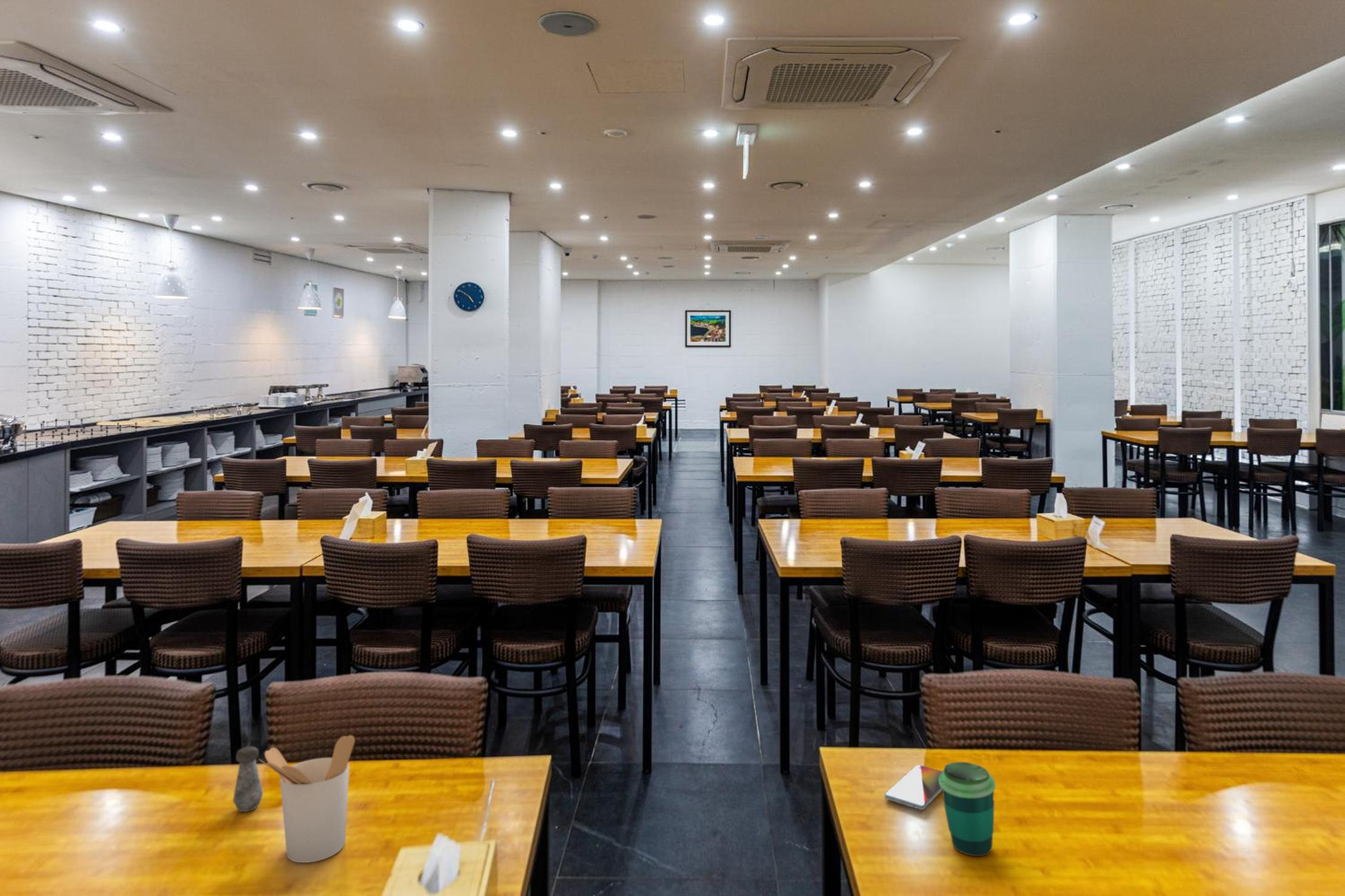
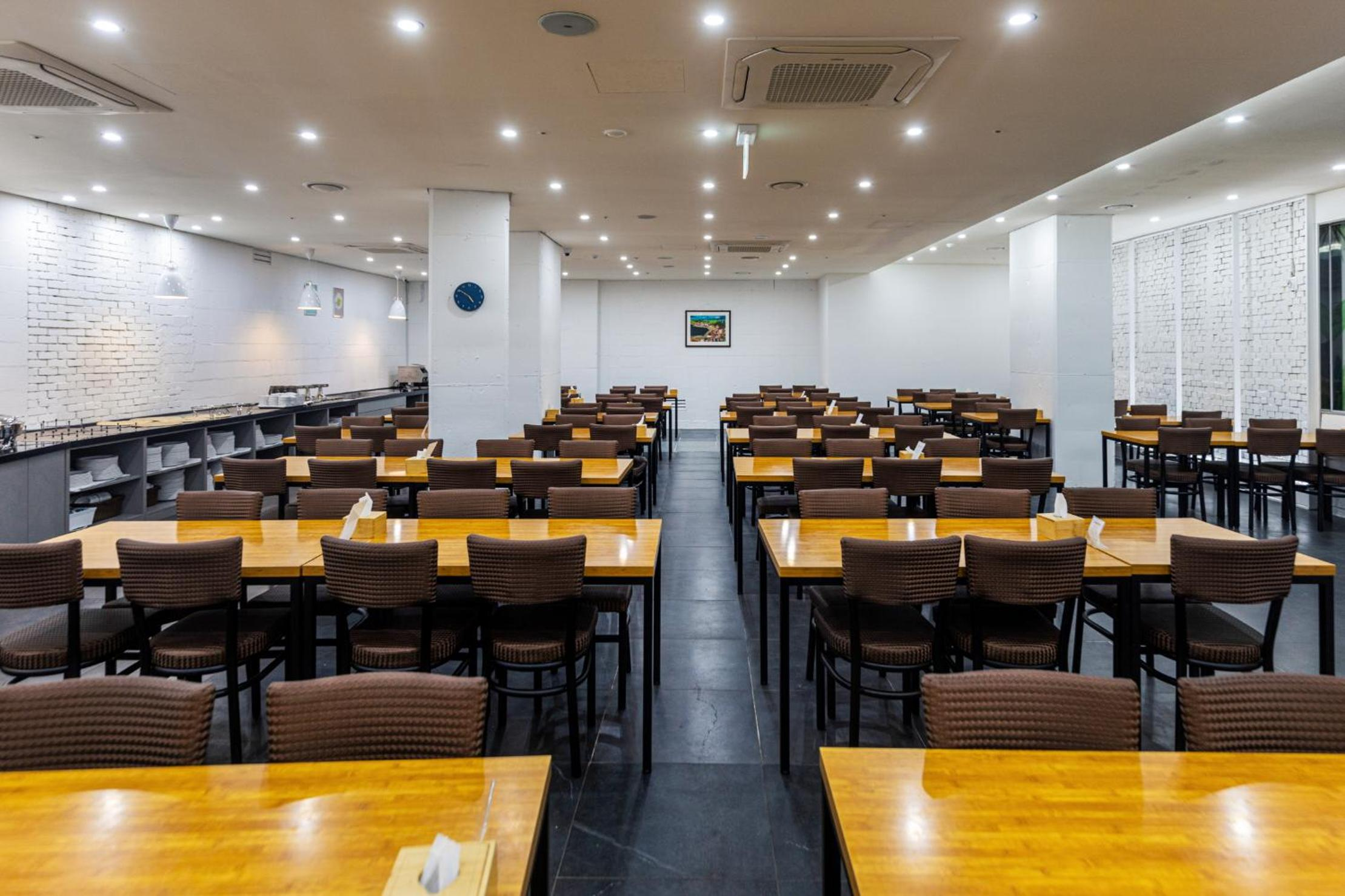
- smartphone [884,764,943,811]
- salt shaker [232,746,264,812]
- cup [939,761,996,857]
- utensil holder [258,735,356,863]
